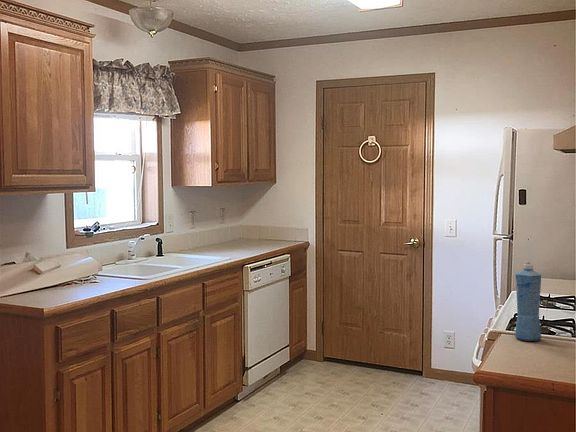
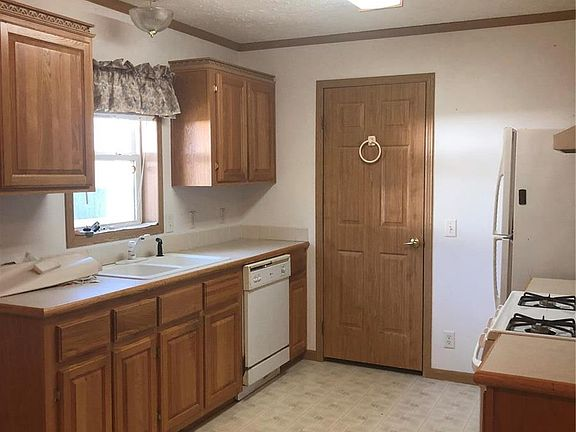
- squeeze bottle [514,259,542,342]
